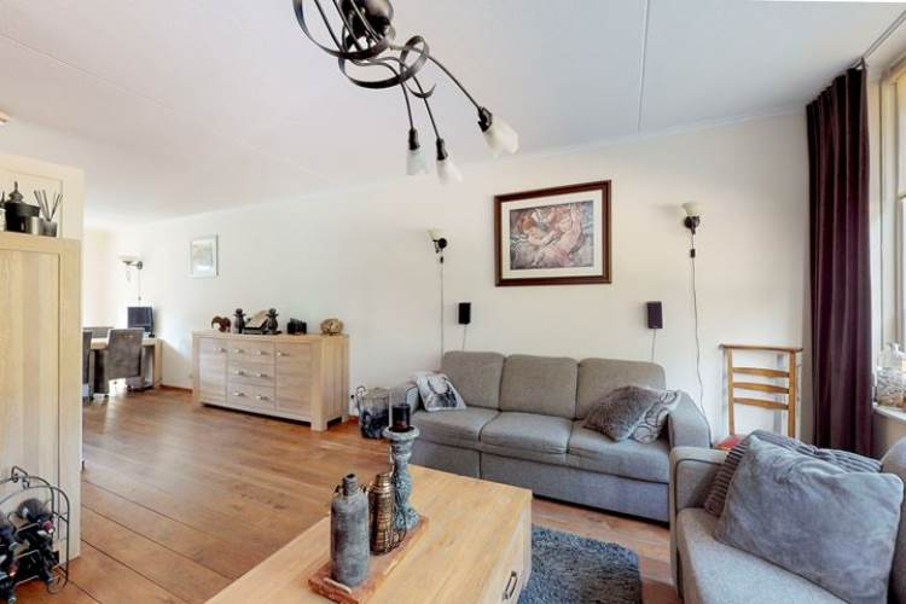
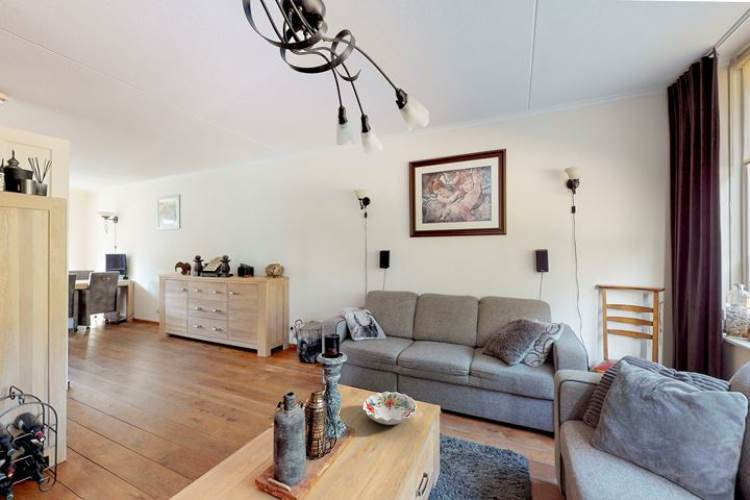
+ decorative bowl [362,391,418,426]
